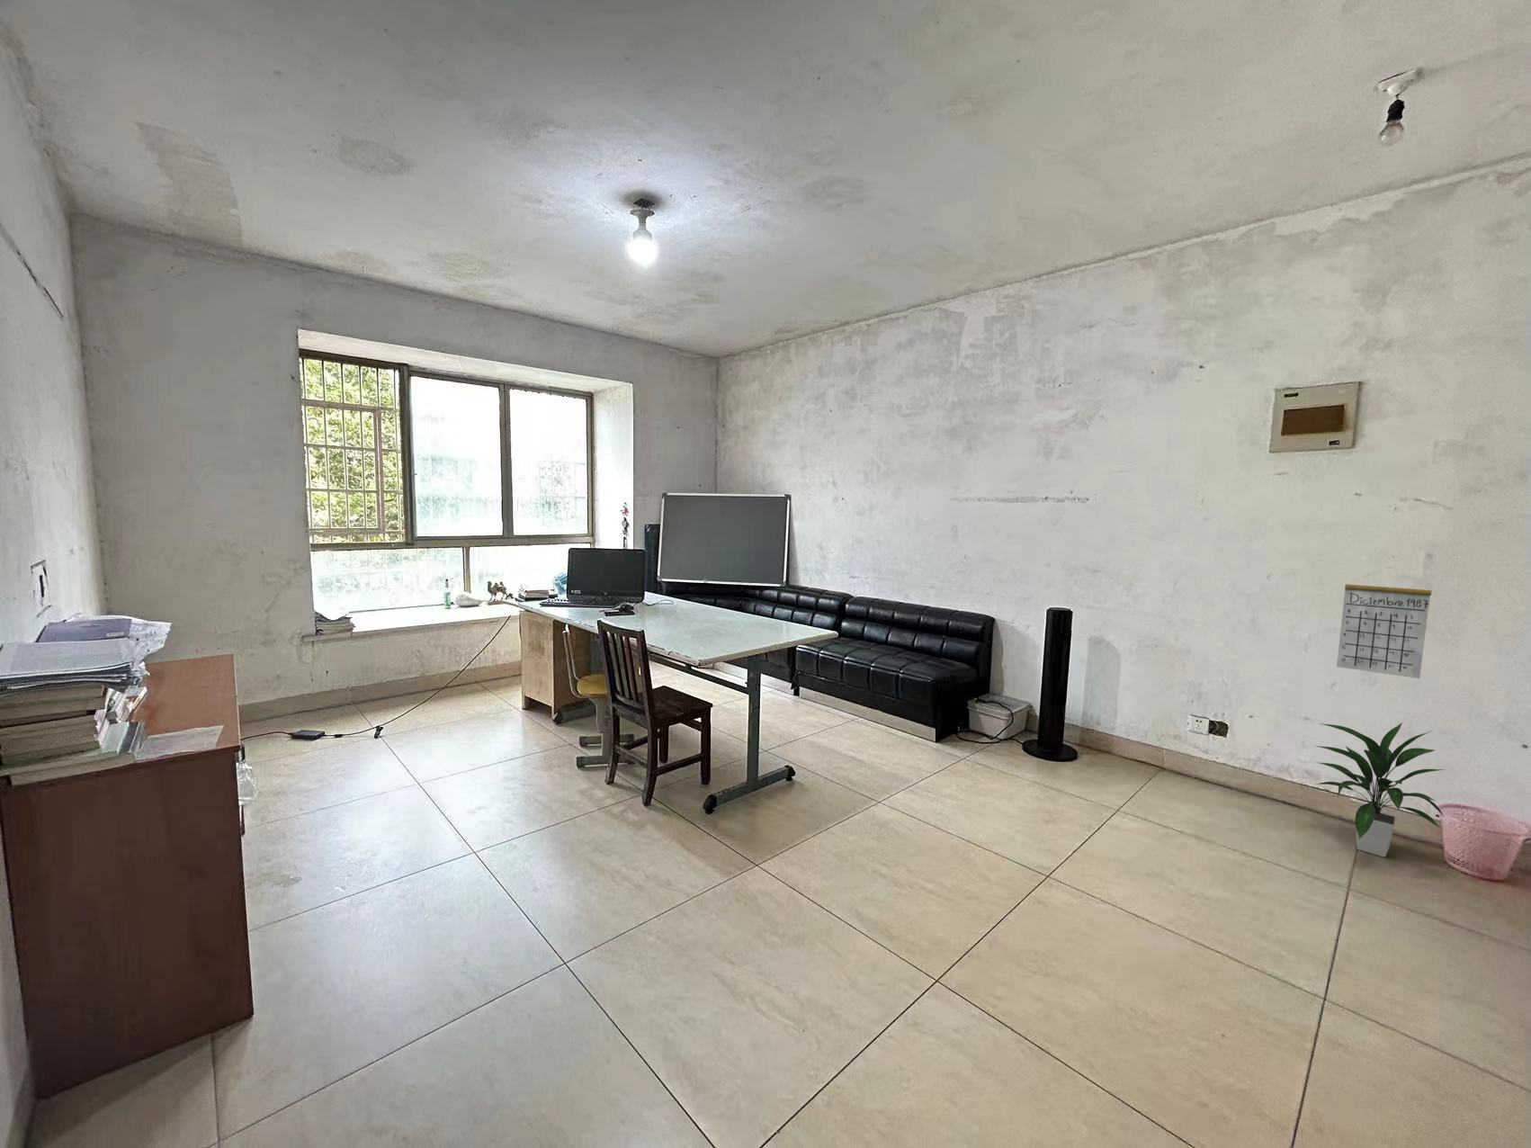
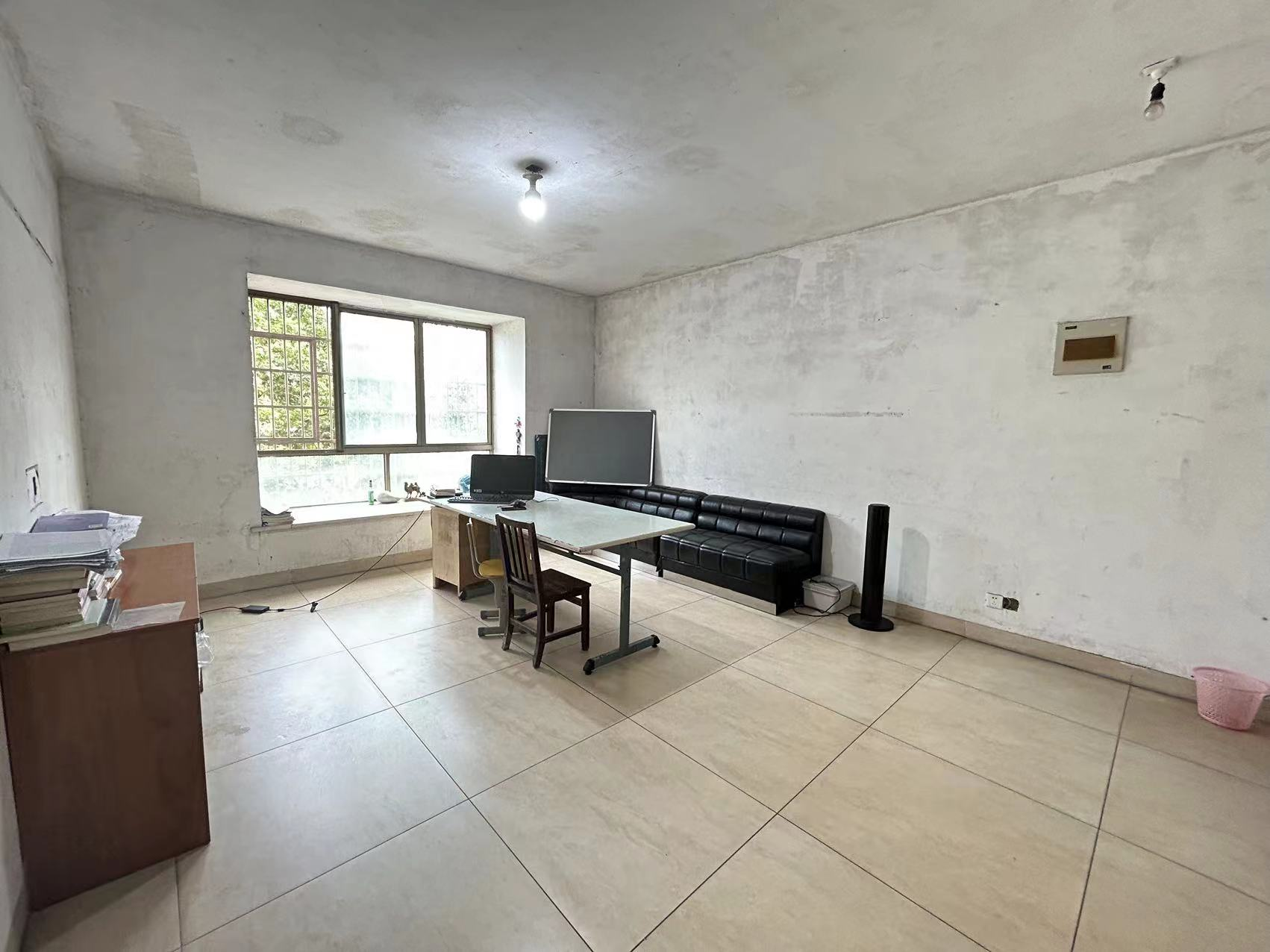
- indoor plant [1314,721,1445,859]
- calendar [1336,566,1433,679]
